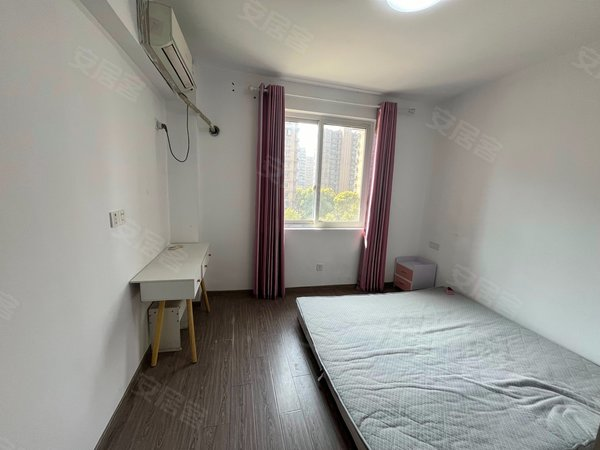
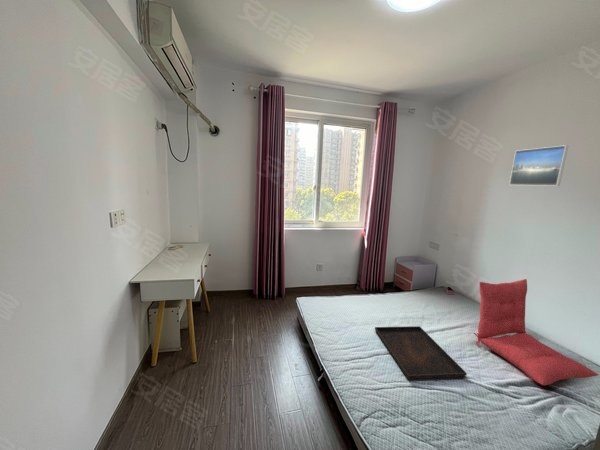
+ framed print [508,144,569,187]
+ seat cushion [473,278,599,386]
+ serving tray [374,325,468,380]
